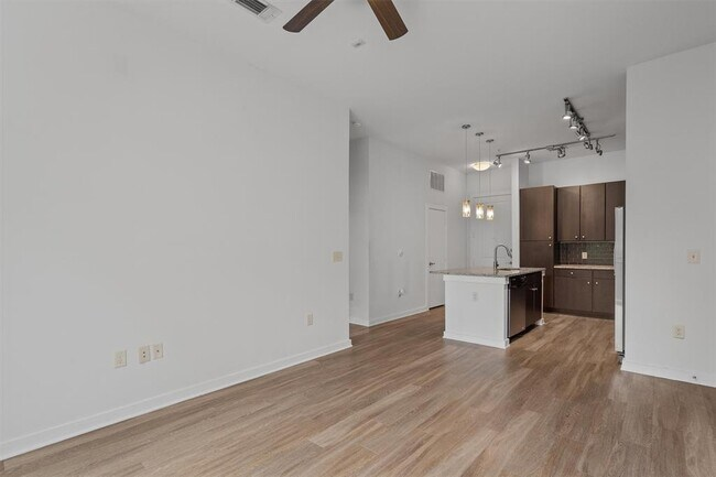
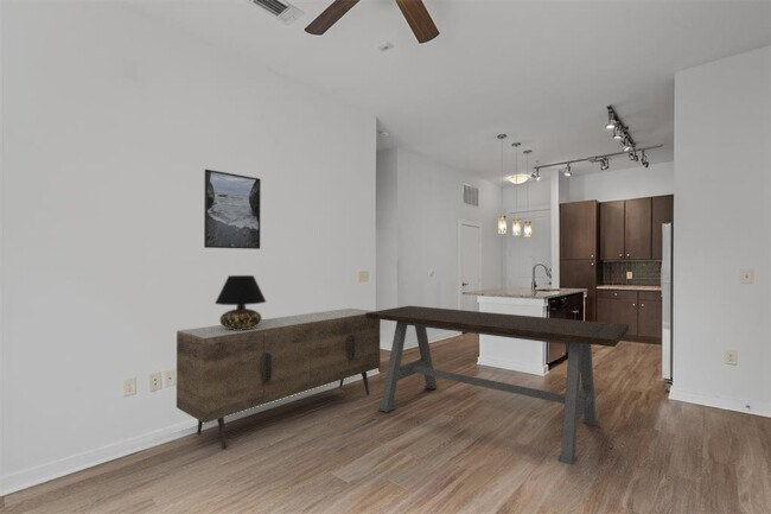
+ sideboard [176,307,381,451]
+ table lamp [214,274,267,330]
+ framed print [203,169,262,250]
+ dining table [365,305,630,467]
